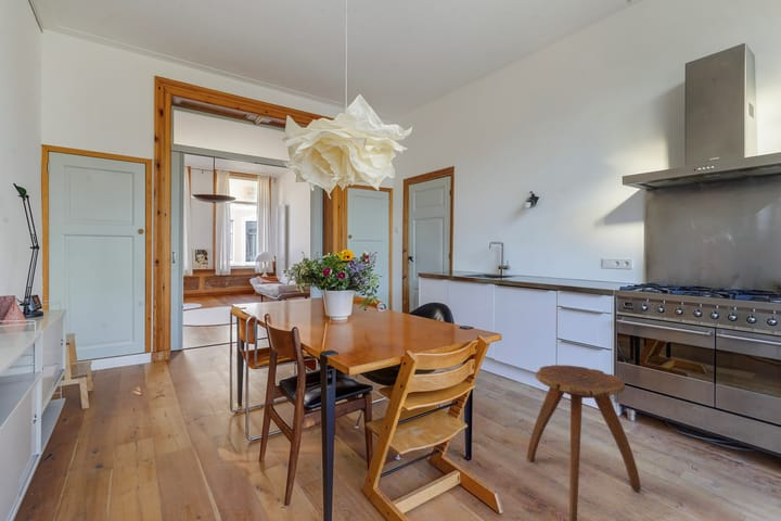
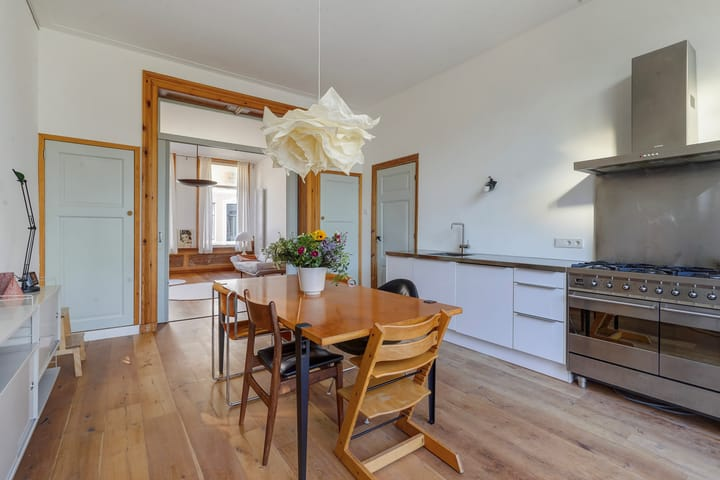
- stool [526,364,642,521]
